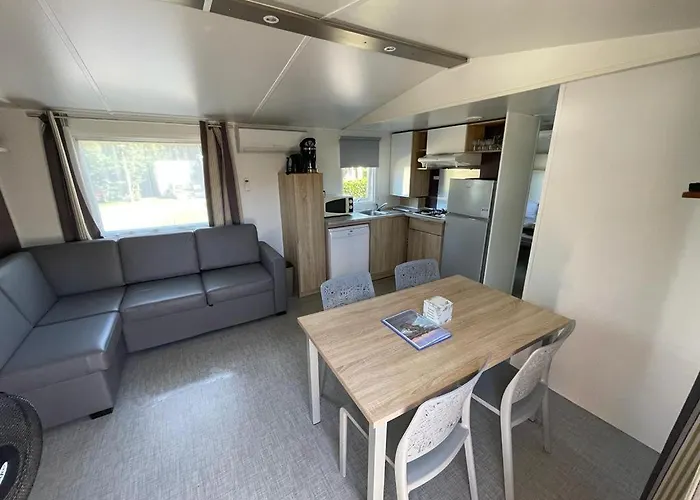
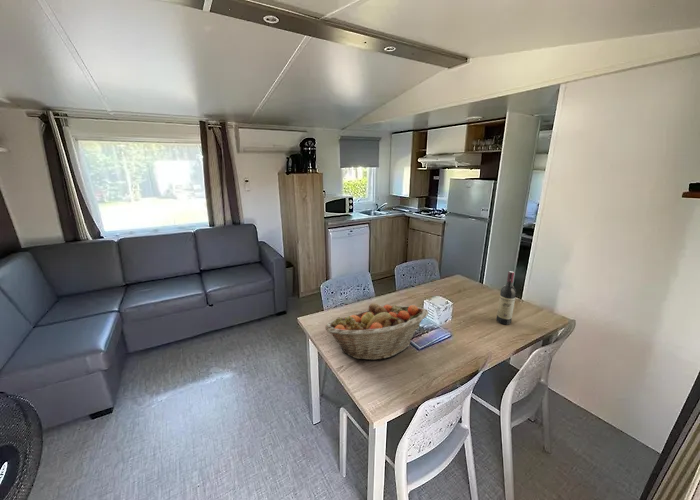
+ wine bottle [495,270,517,326]
+ fruit basket [324,302,429,361]
